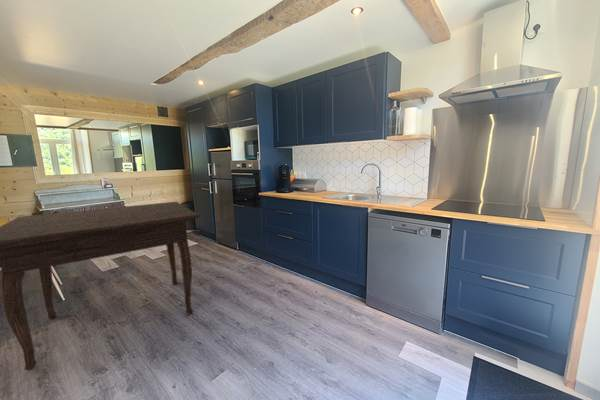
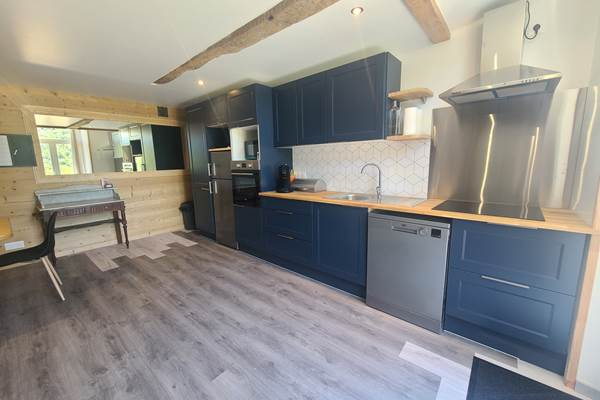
- dining table [0,201,201,372]
